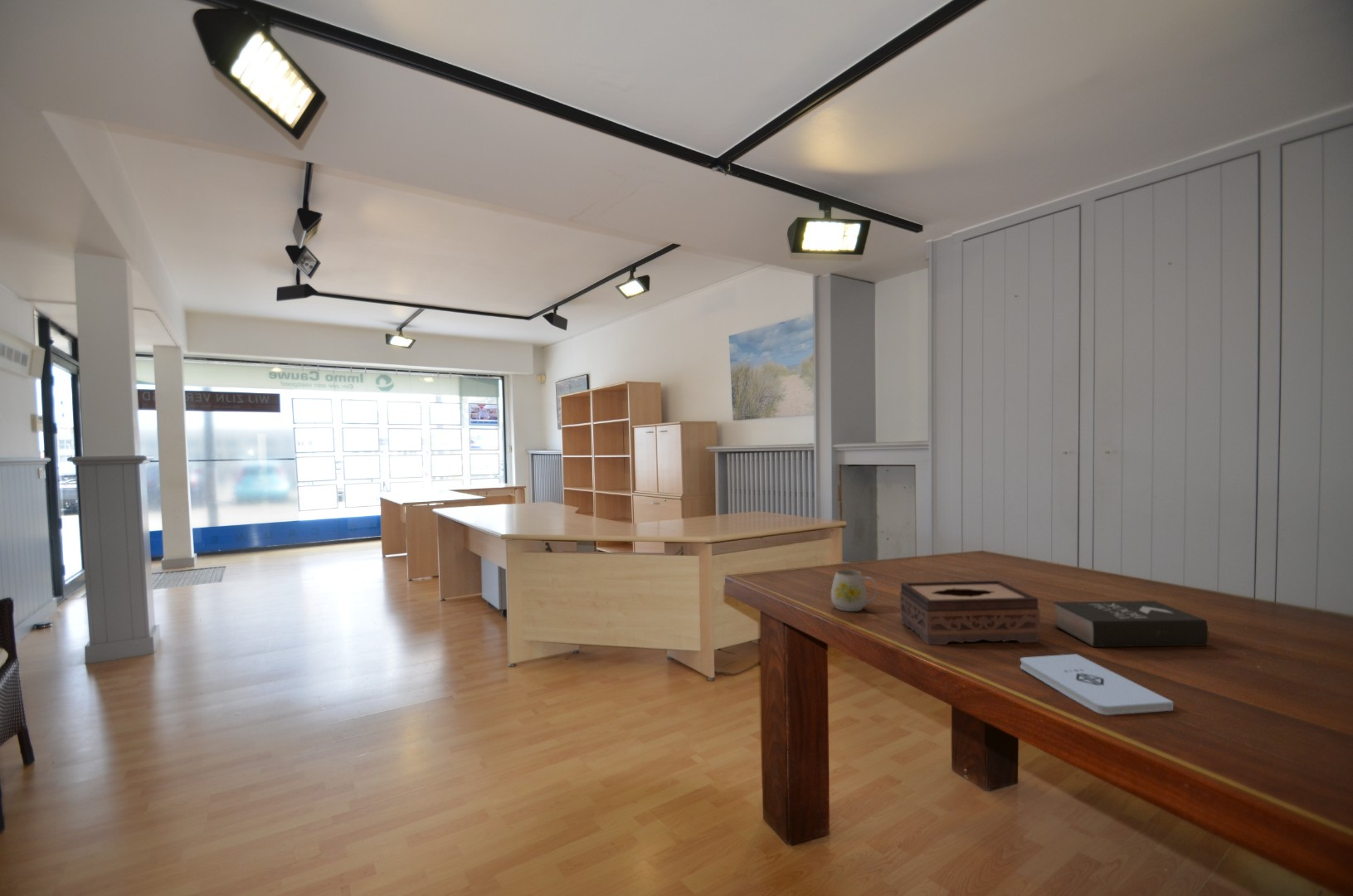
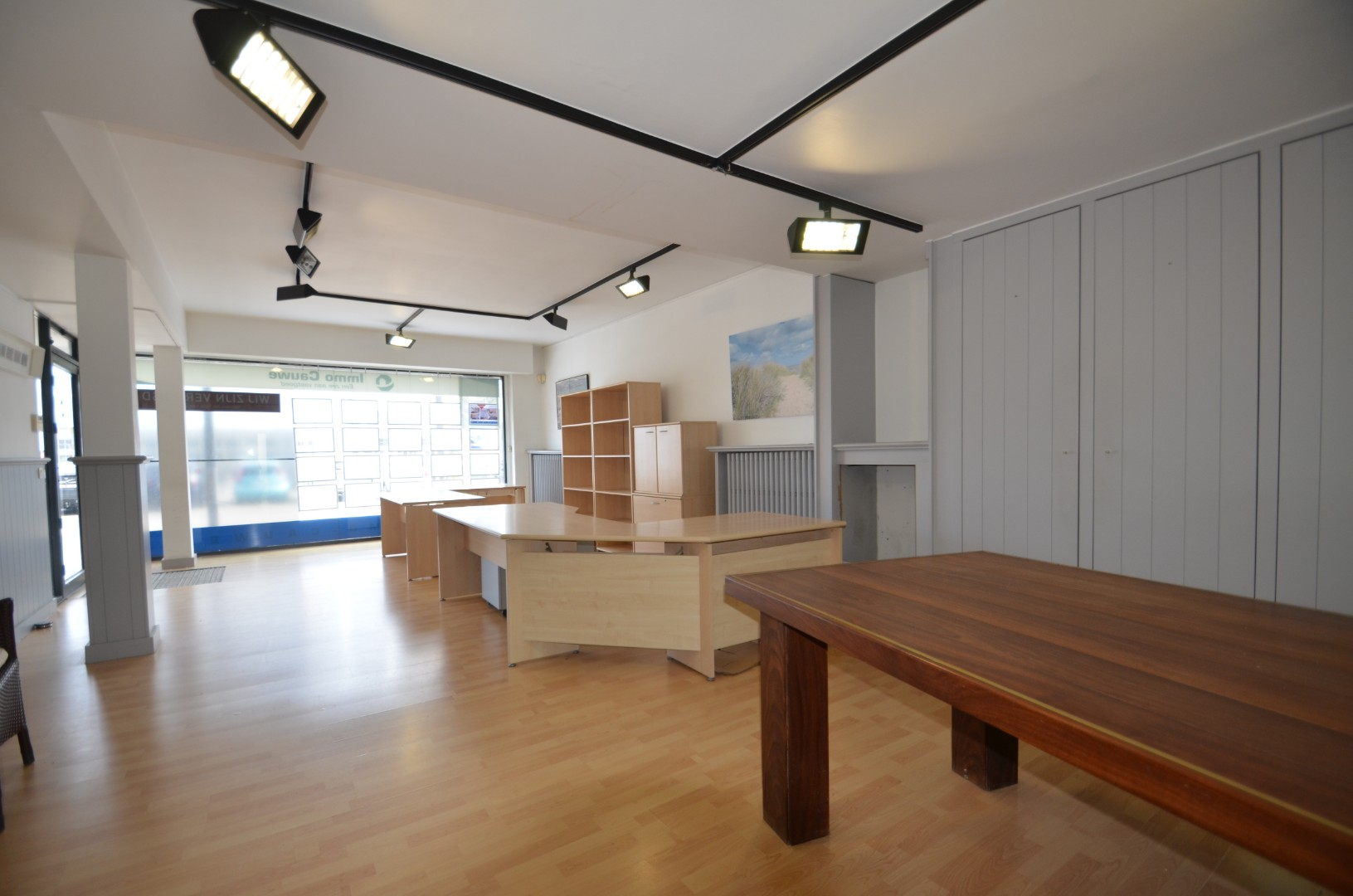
- notepad [1020,653,1174,716]
- tissue box [899,580,1041,645]
- mug [830,568,878,612]
- book [1053,600,1209,648]
